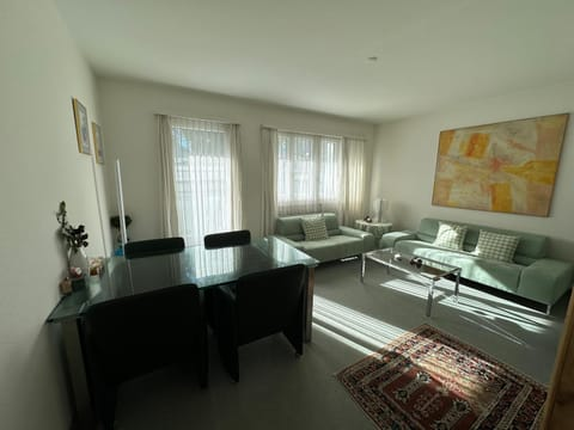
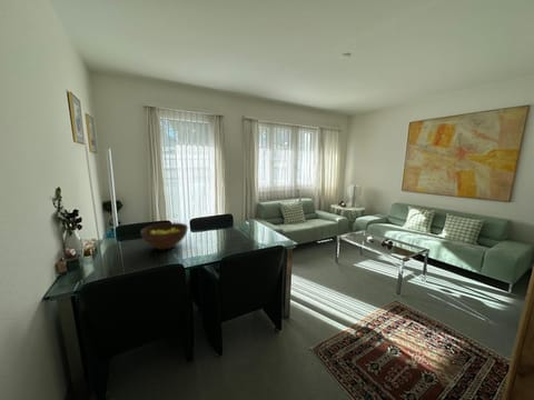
+ fruit bowl [139,222,189,250]
